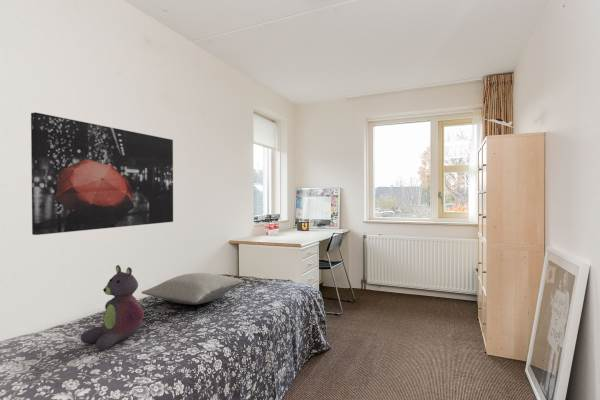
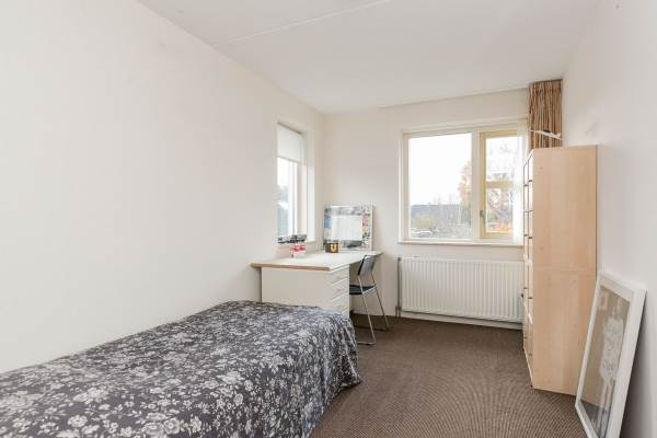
- stuffed bear [80,264,145,351]
- pillow [141,272,244,305]
- wall art [30,111,174,236]
